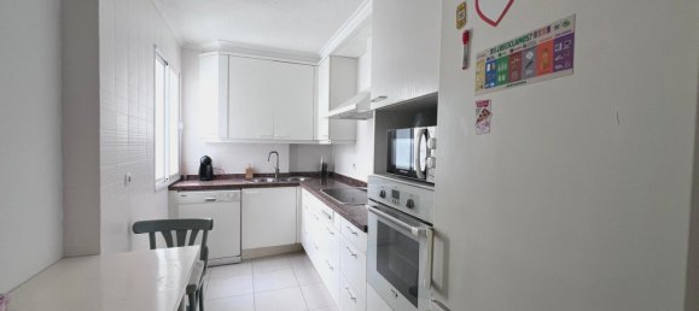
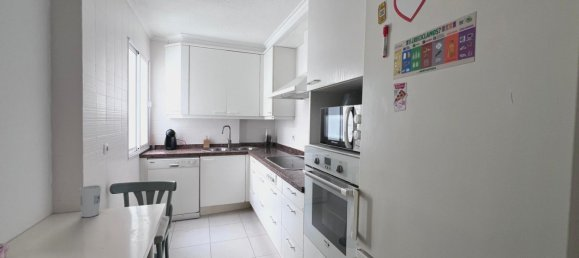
+ cup [79,184,102,218]
